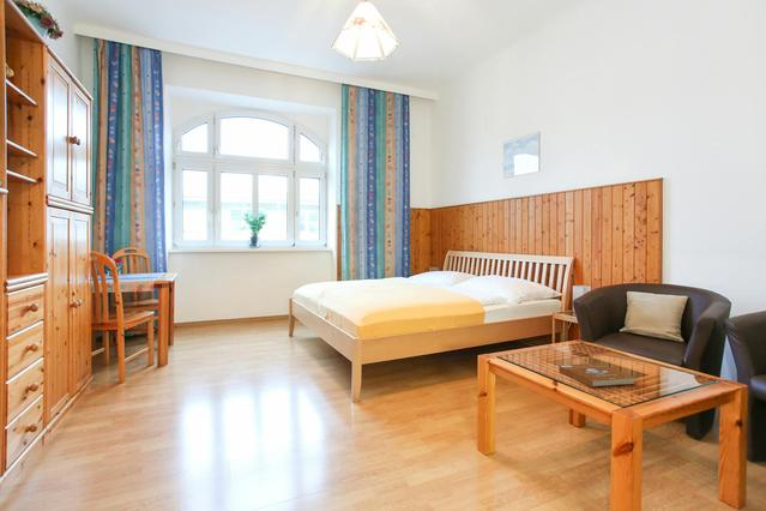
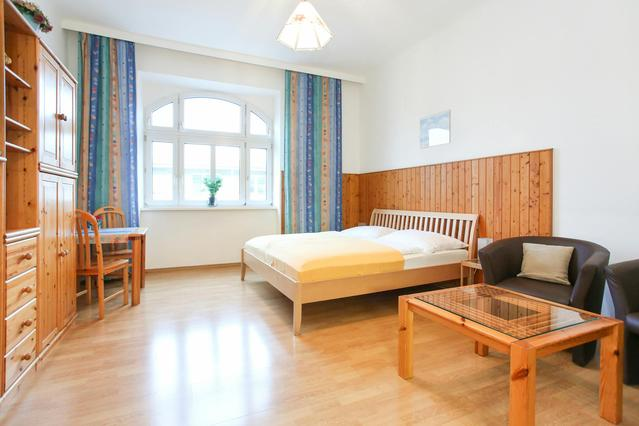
- book [557,362,635,389]
